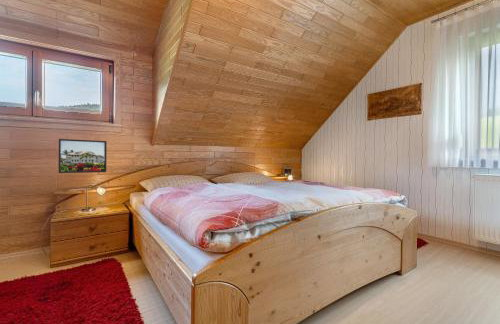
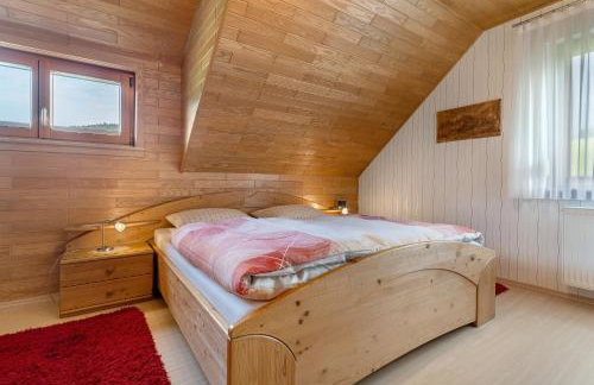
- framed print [58,138,108,174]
